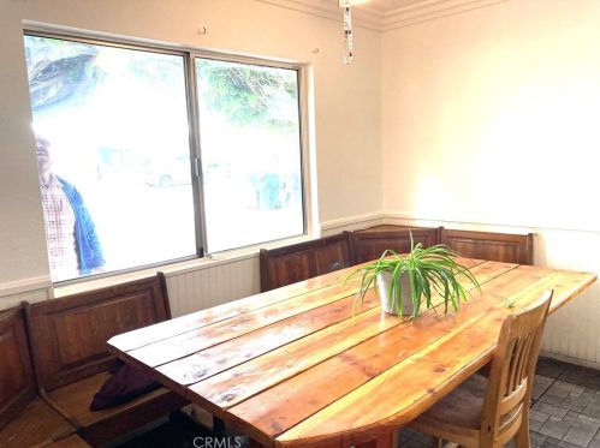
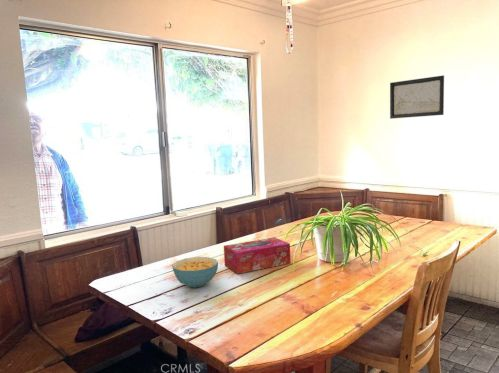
+ wall art [389,74,445,120]
+ tissue box [223,236,291,275]
+ cereal bowl [171,256,219,289]
